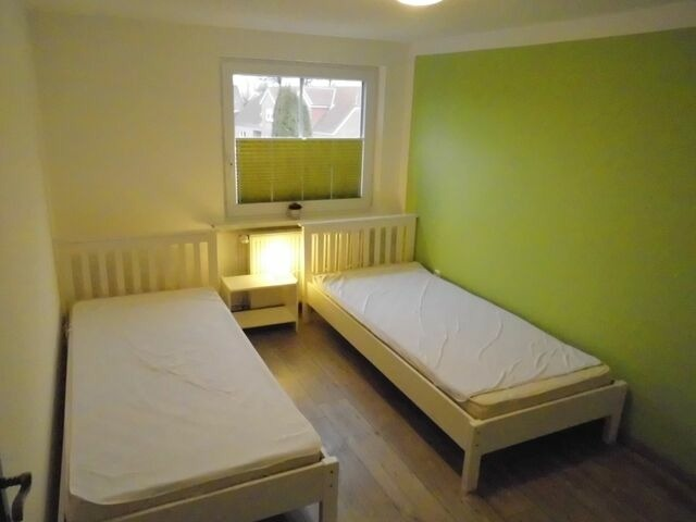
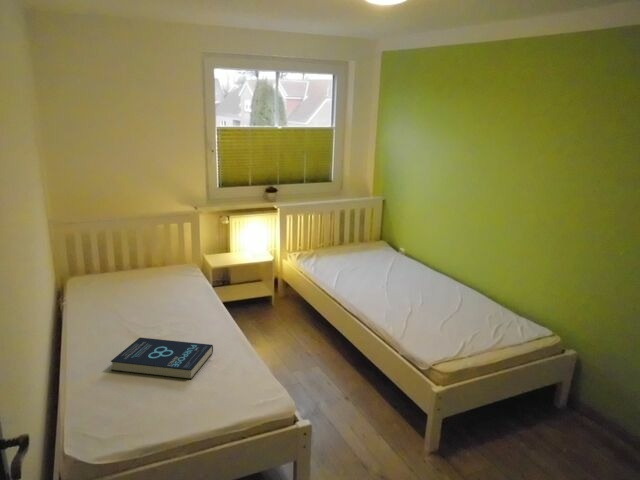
+ book [110,337,214,380]
